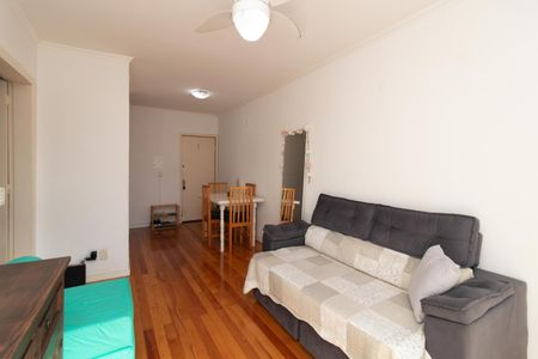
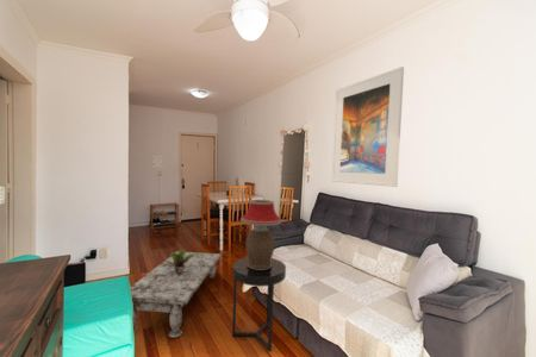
+ potted plant [164,249,195,275]
+ coffee table [129,250,222,339]
+ table lamp [239,199,283,270]
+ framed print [331,65,405,188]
+ side table [231,256,287,352]
